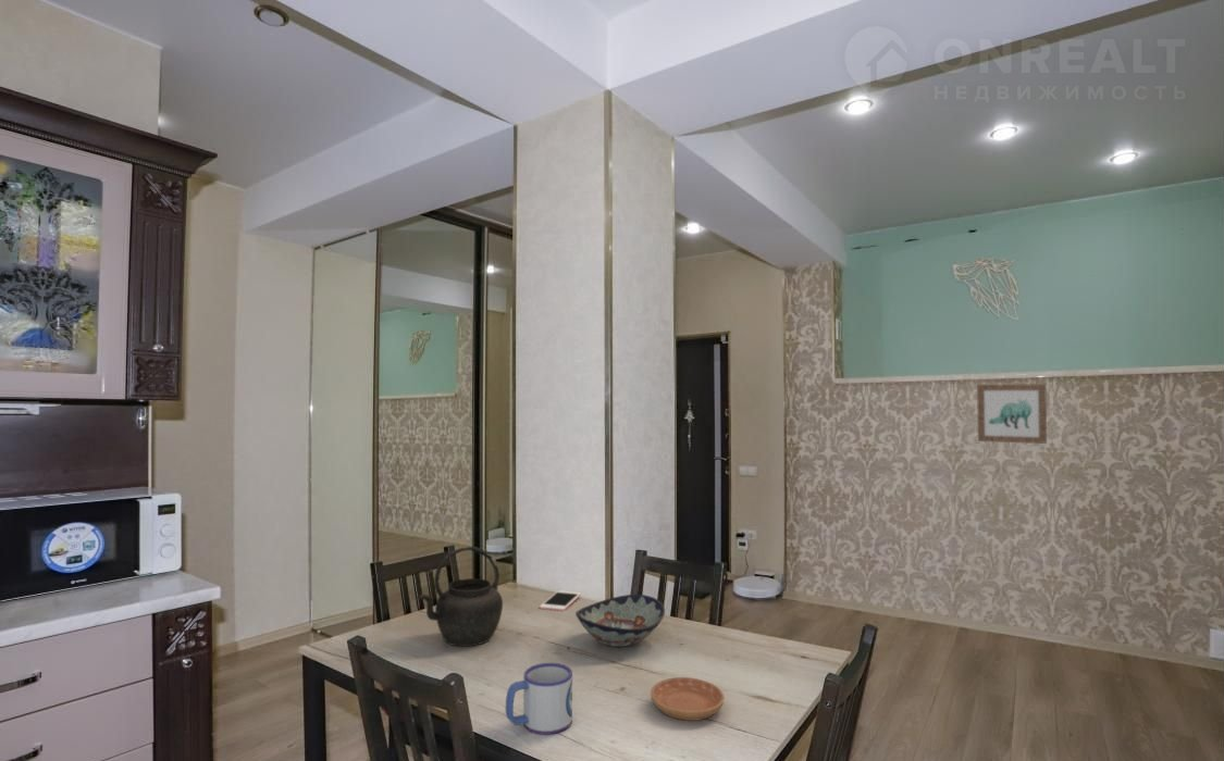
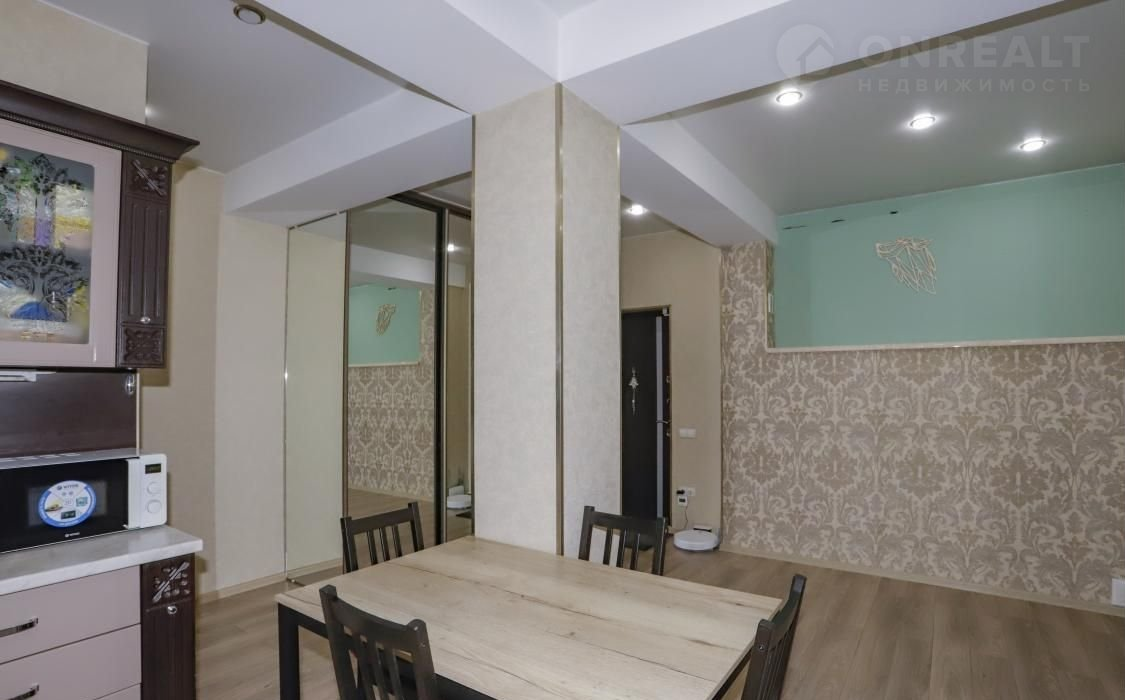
- saucer [650,676,725,722]
- decorative bowl [574,594,666,648]
- cell phone [539,589,582,612]
- kettle [416,546,504,648]
- wall art [976,383,1048,445]
- mug [505,662,573,736]
